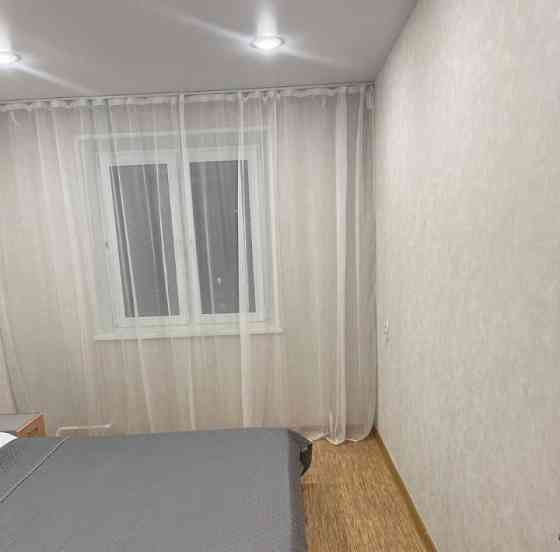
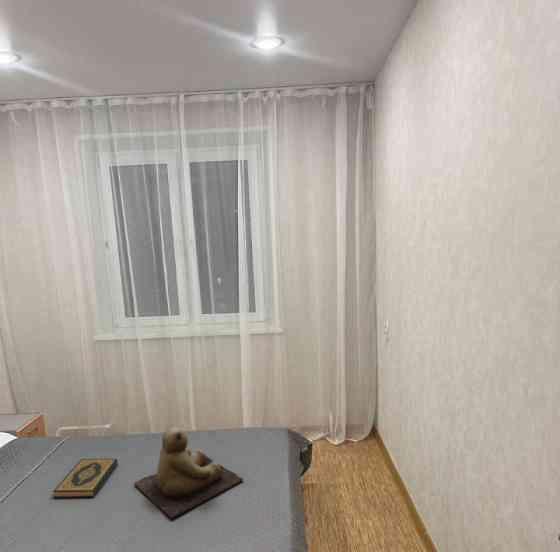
+ teddy bear [133,423,244,521]
+ hardback book [52,458,118,499]
